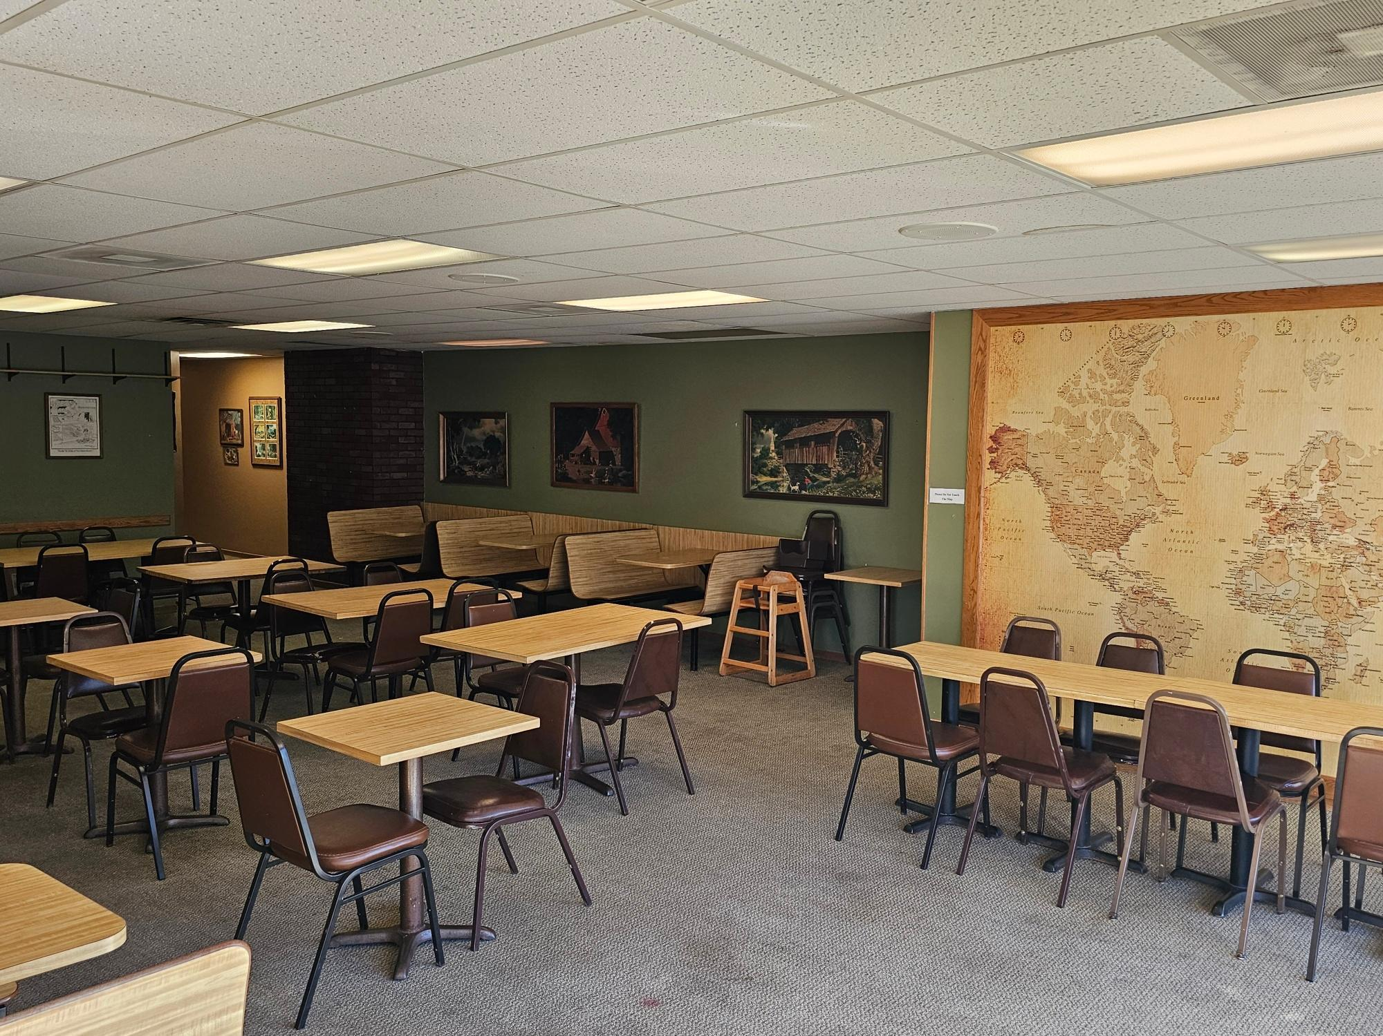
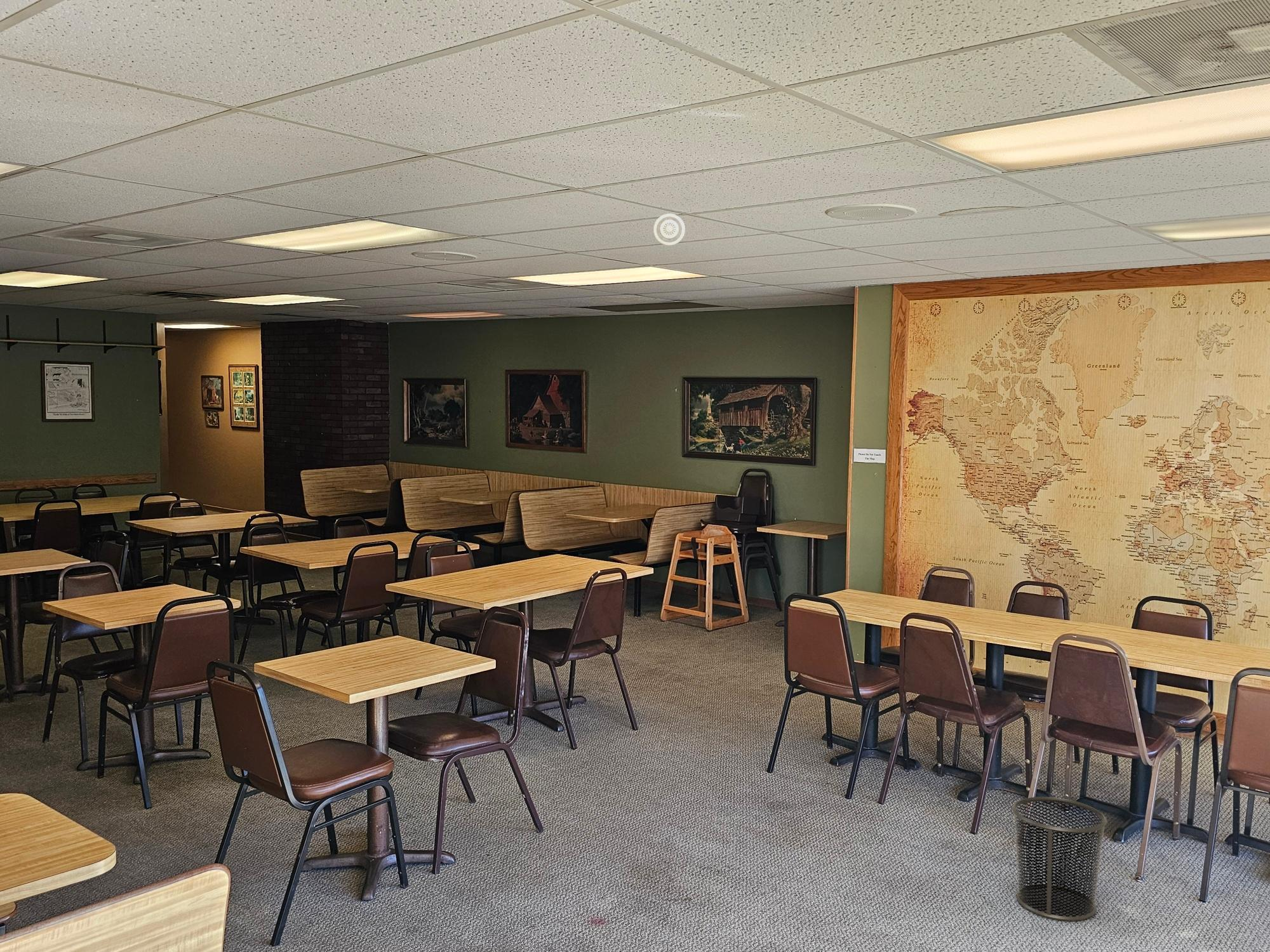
+ waste bin [1012,797,1107,922]
+ smoke detector [653,213,686,246]
